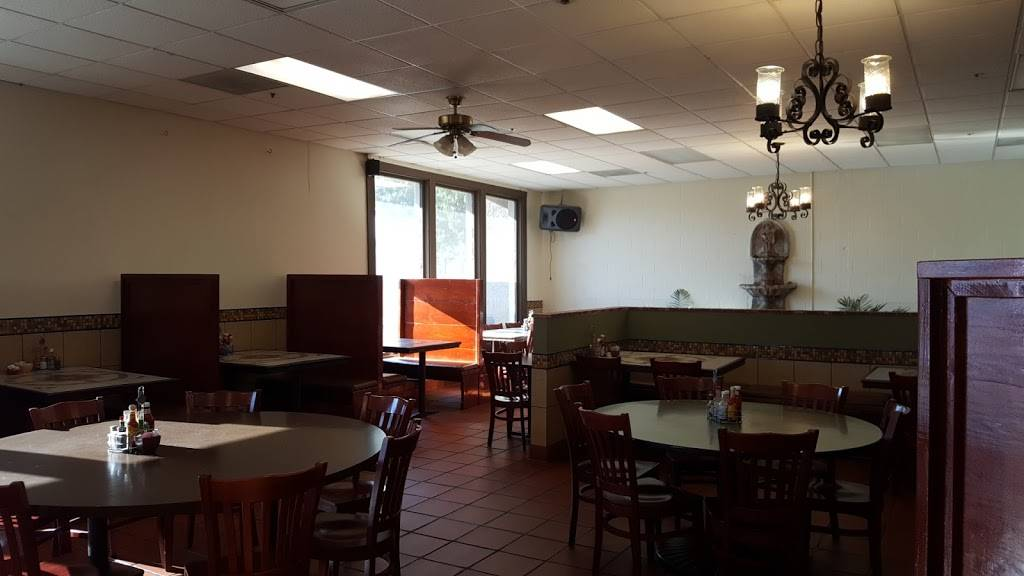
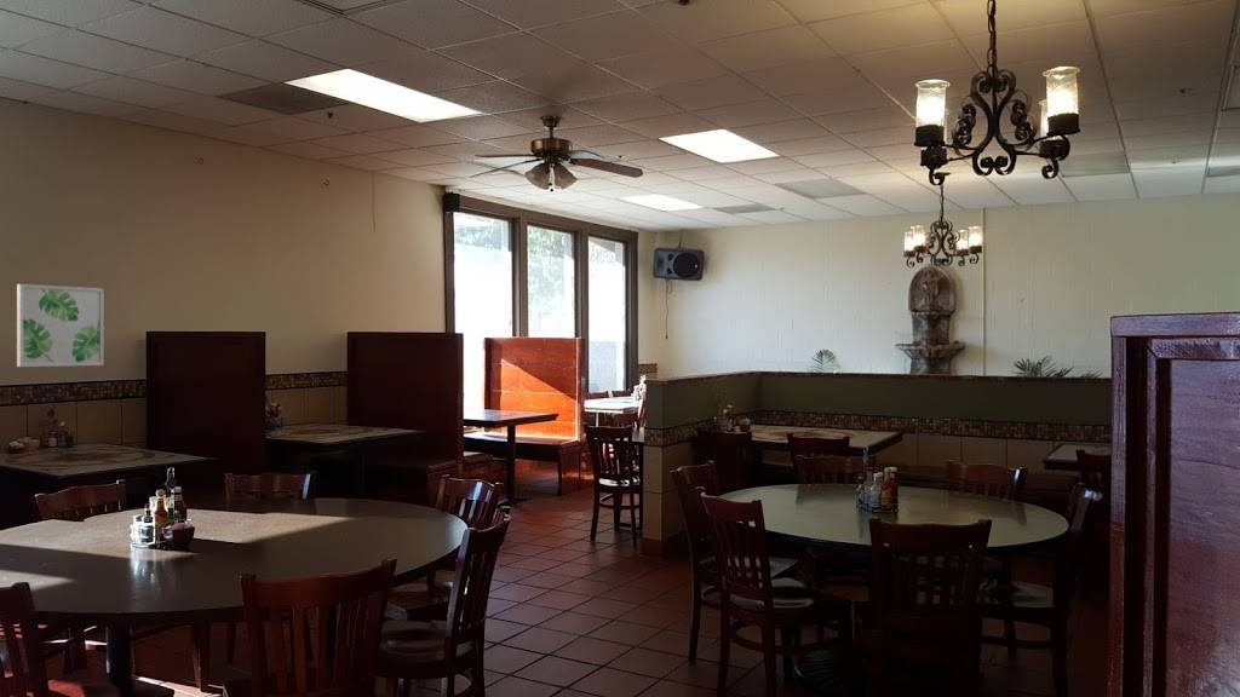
+ wall art [16,283,104,368]
